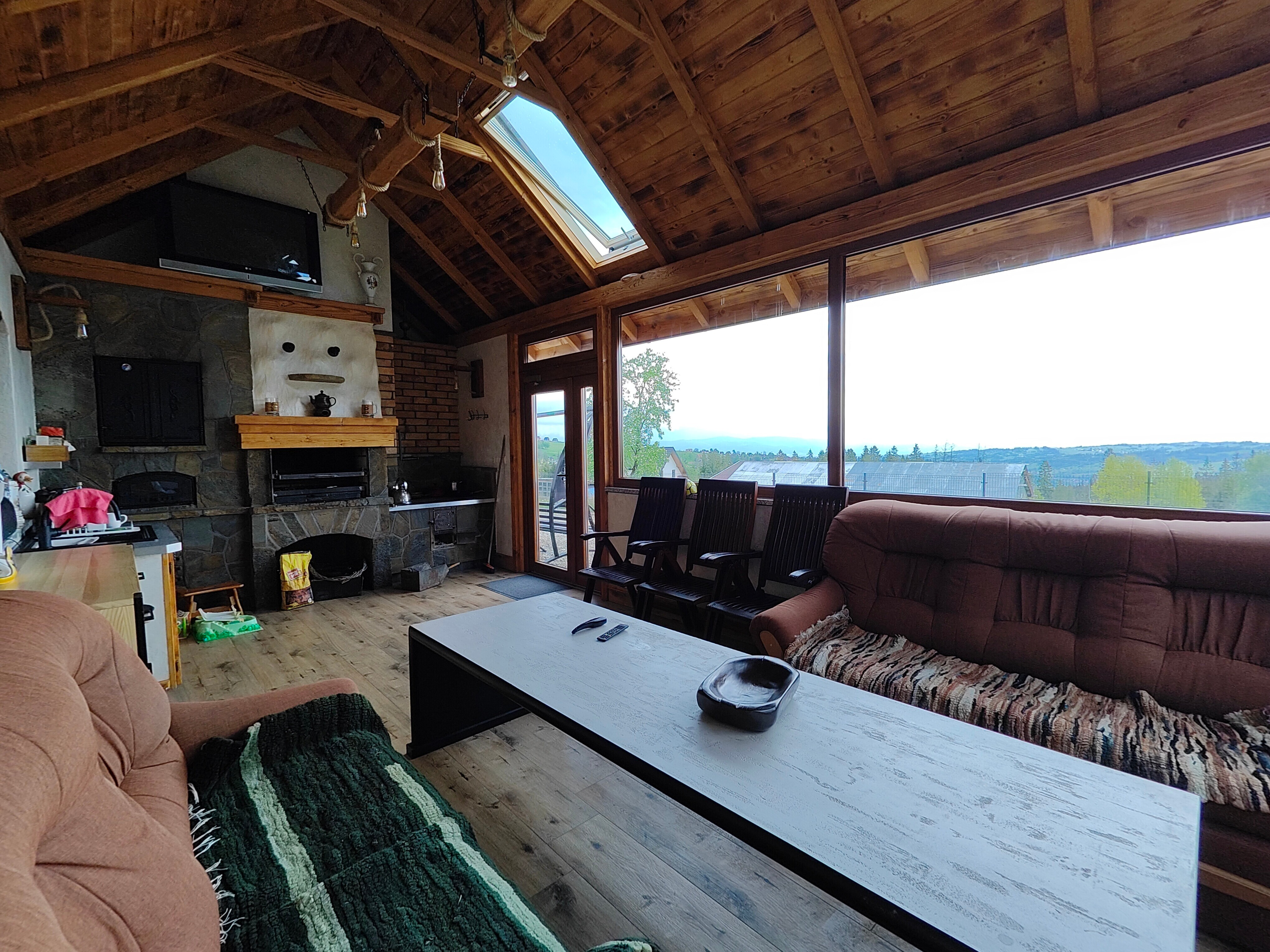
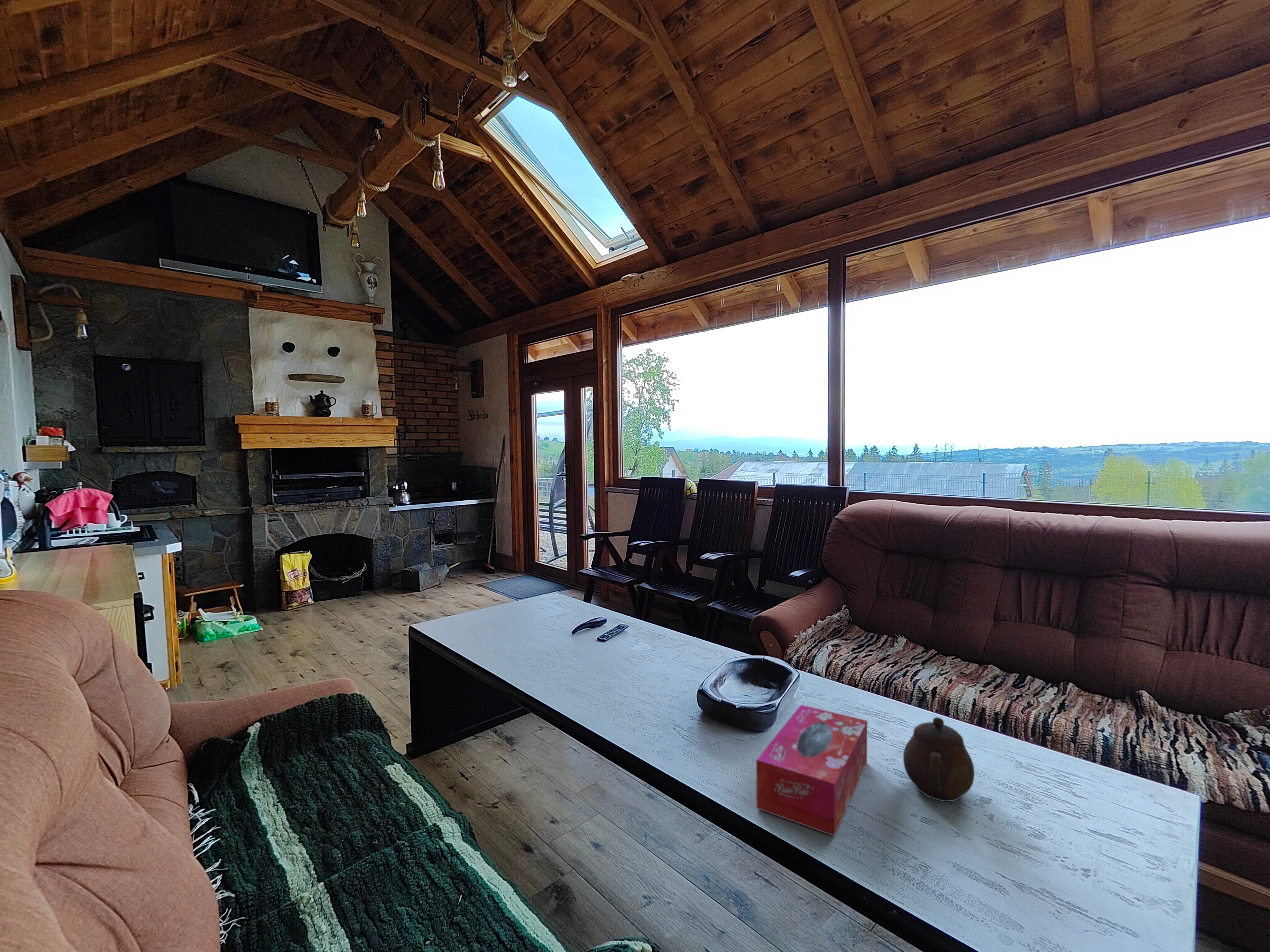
+ teapot [903,717,975,802]
+ tissue box [756,704,868,837]
